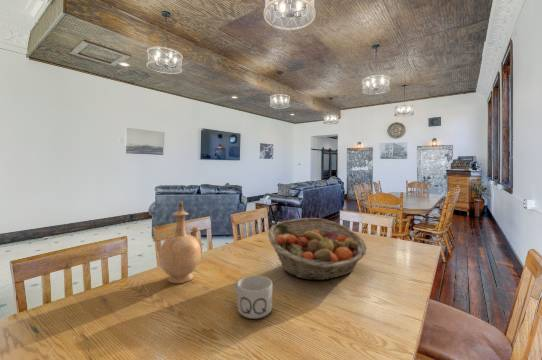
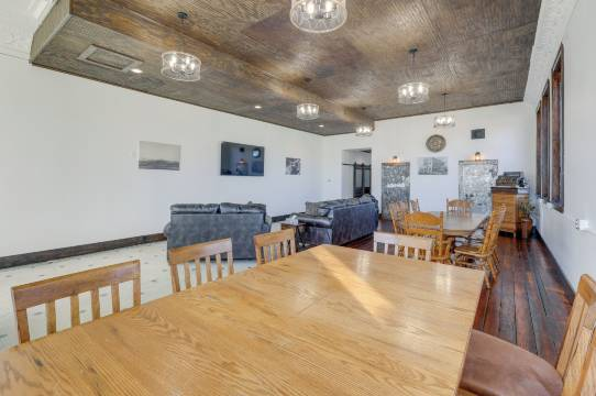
- fruit basket [267,217,368,281]
- vase [158,201,202,284]
- mug [233,275,274,320]
